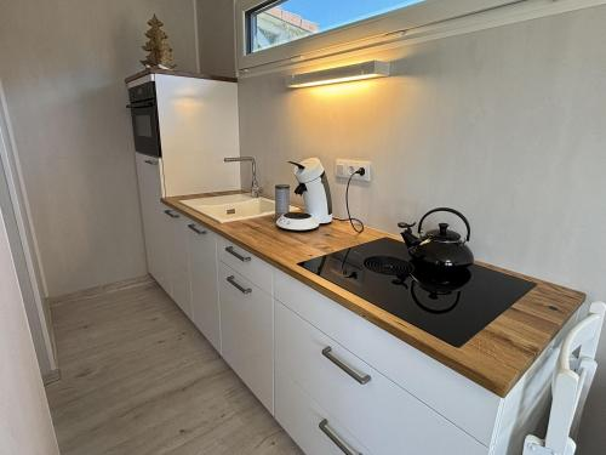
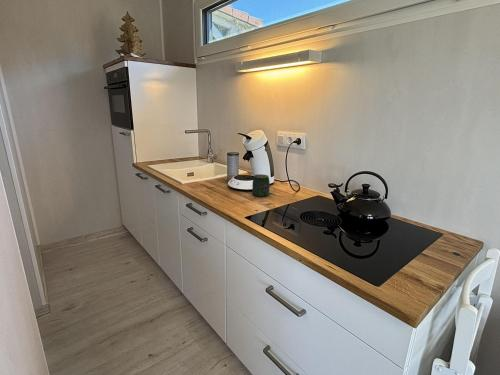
+ jar [251,173,270,198]
